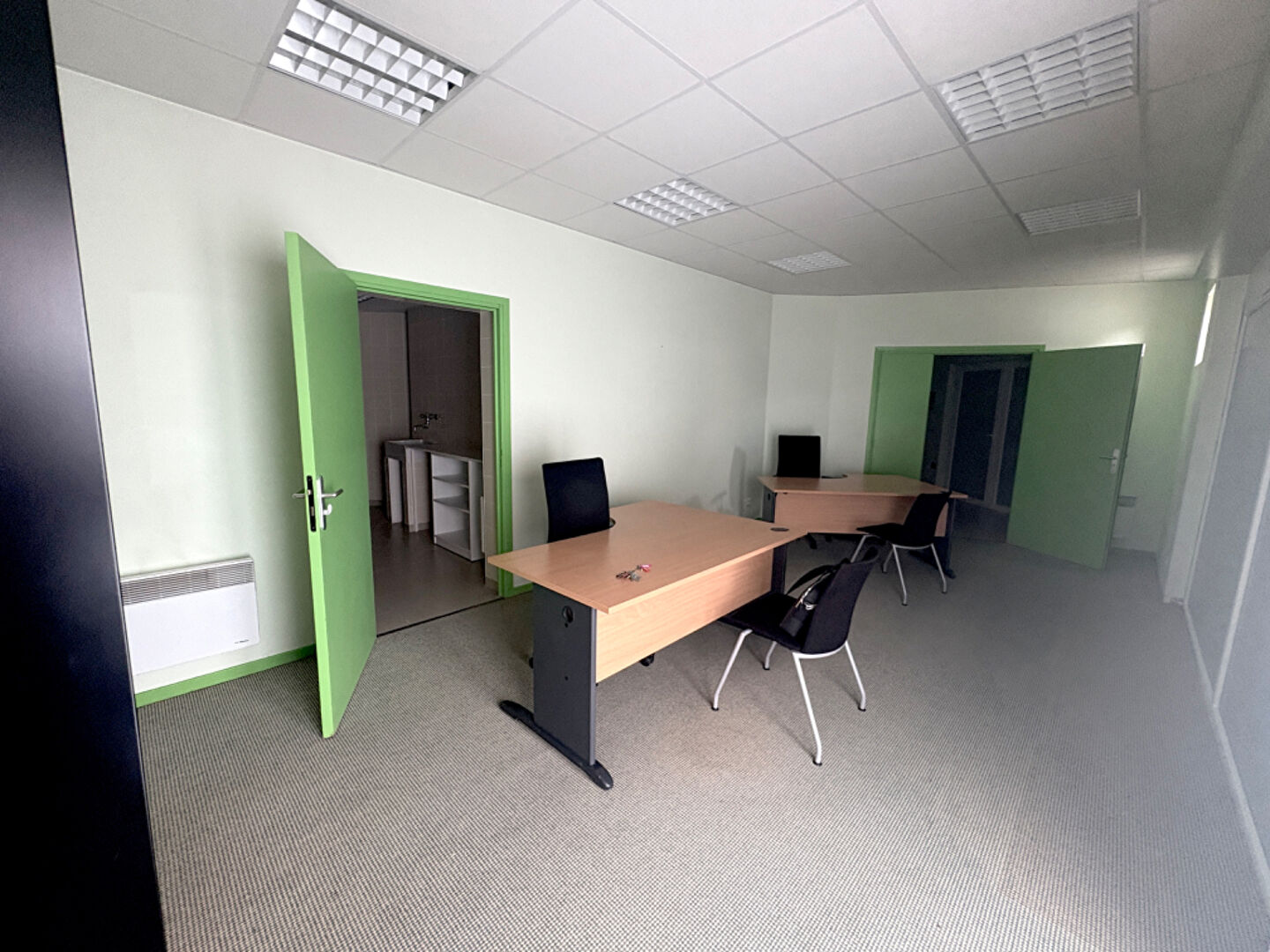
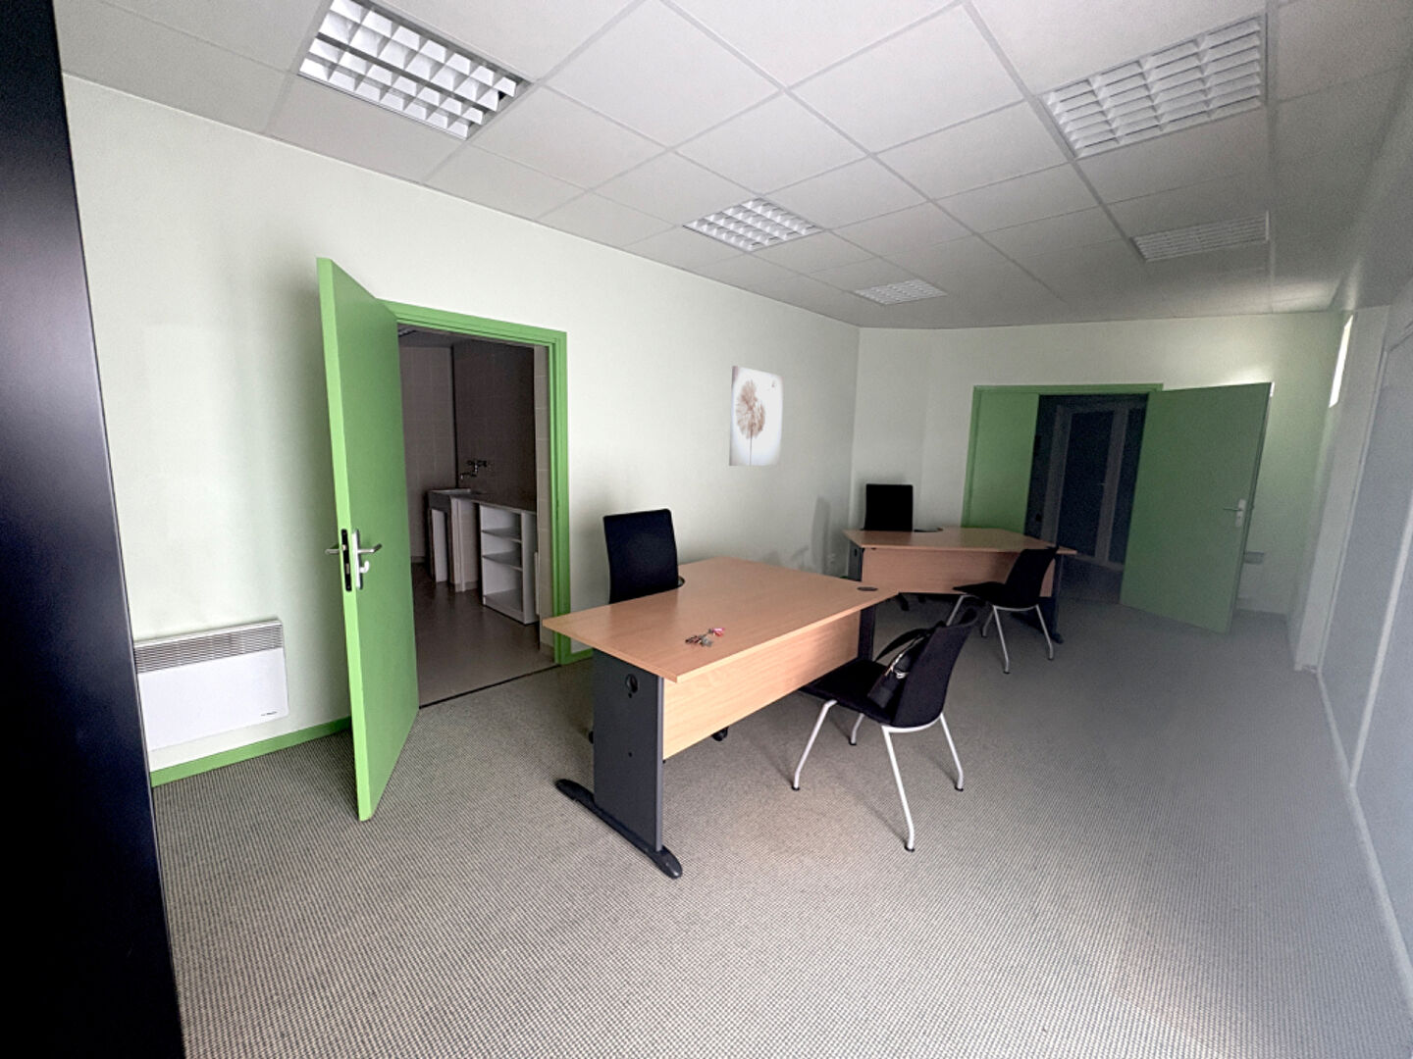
+ wall art [728,365,785,467]
